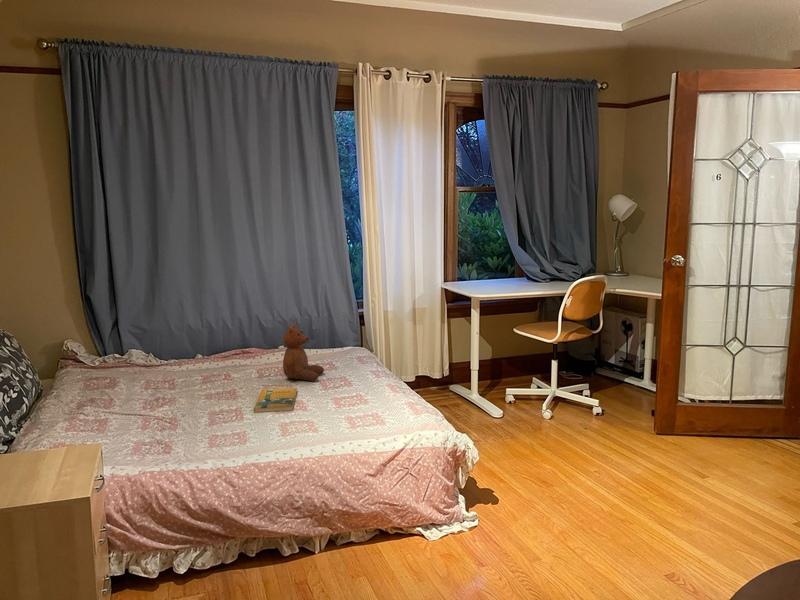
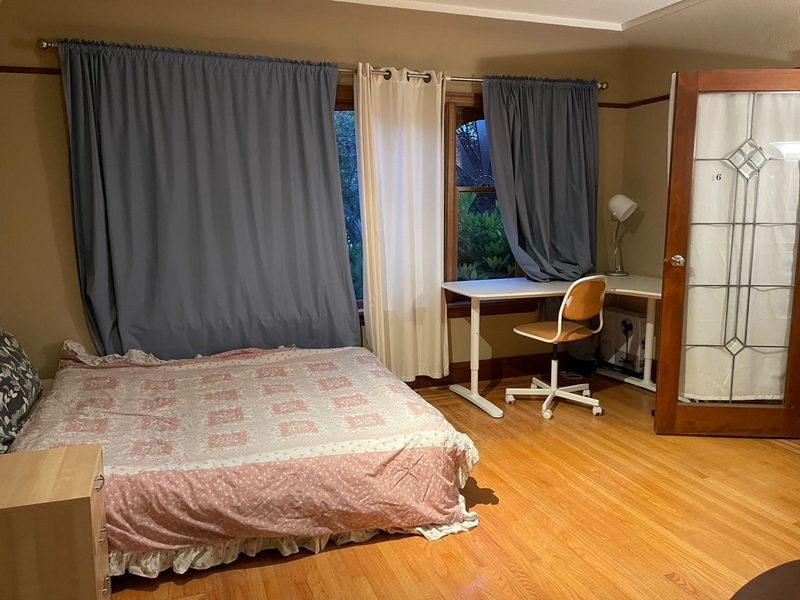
- booklet [253,387,298,413]
- teddy bear [282,321,325,382]
